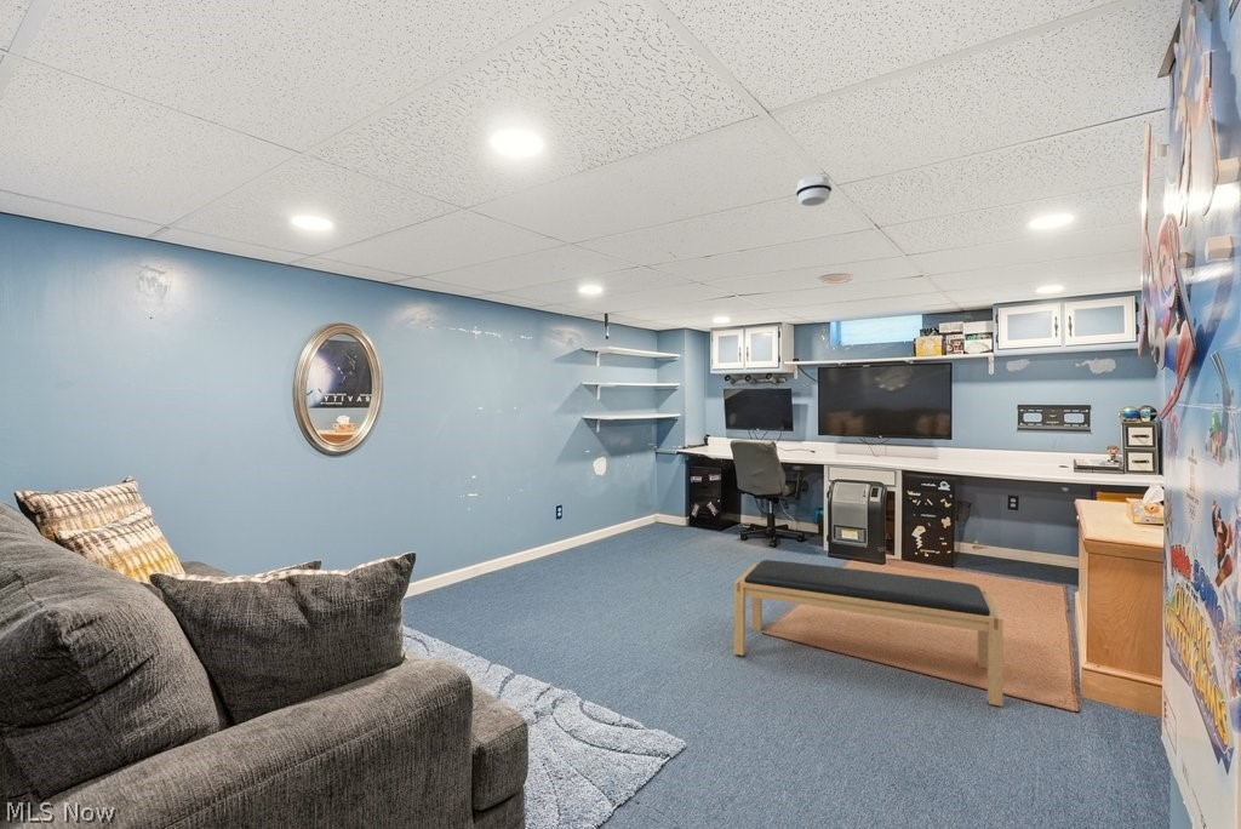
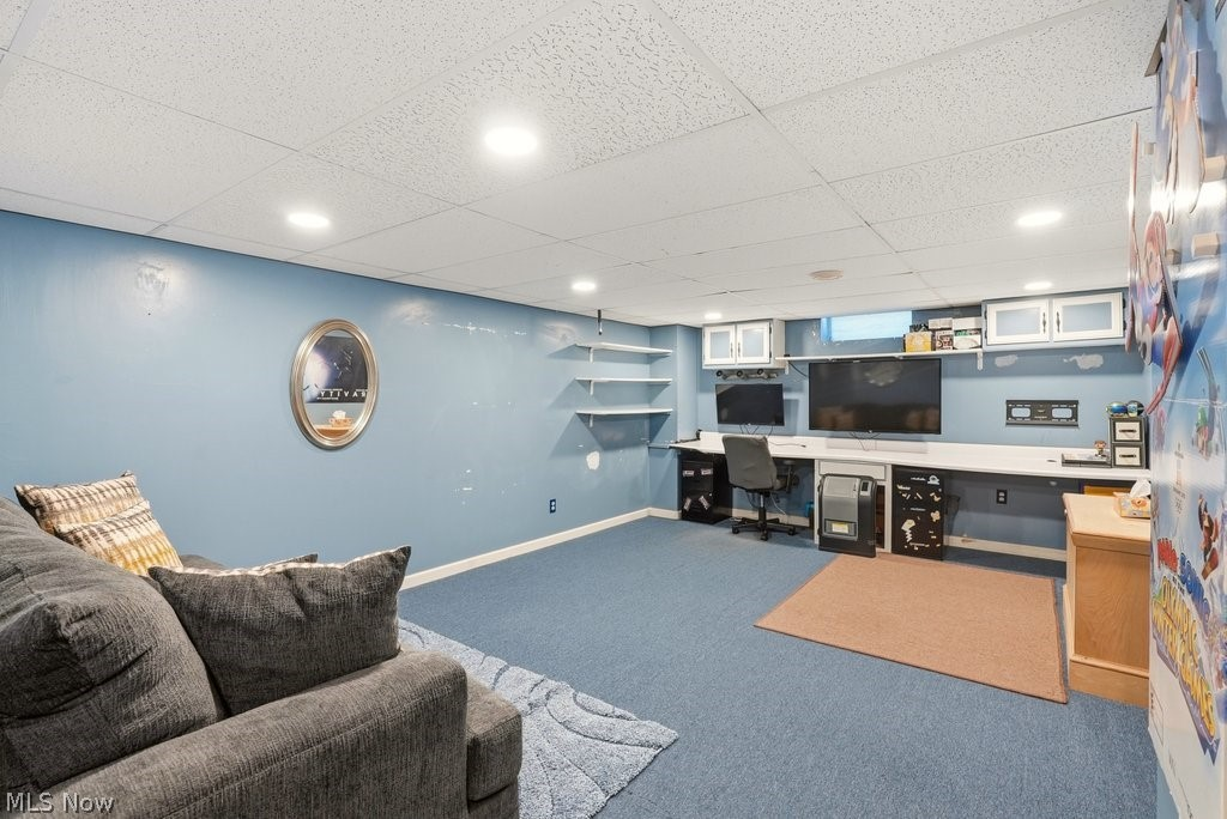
- smoke detector [795,175,833,207]
- bench [732,559,1003,708]
